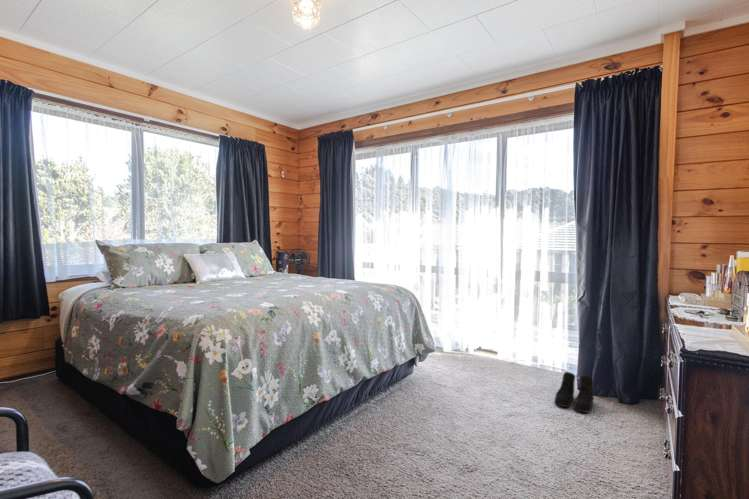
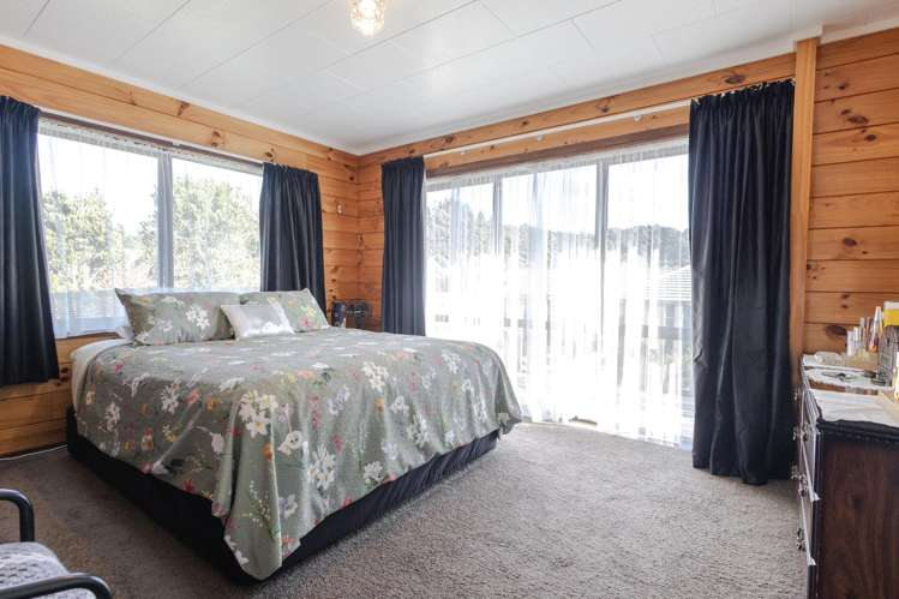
- boots [554,371,595,414]
